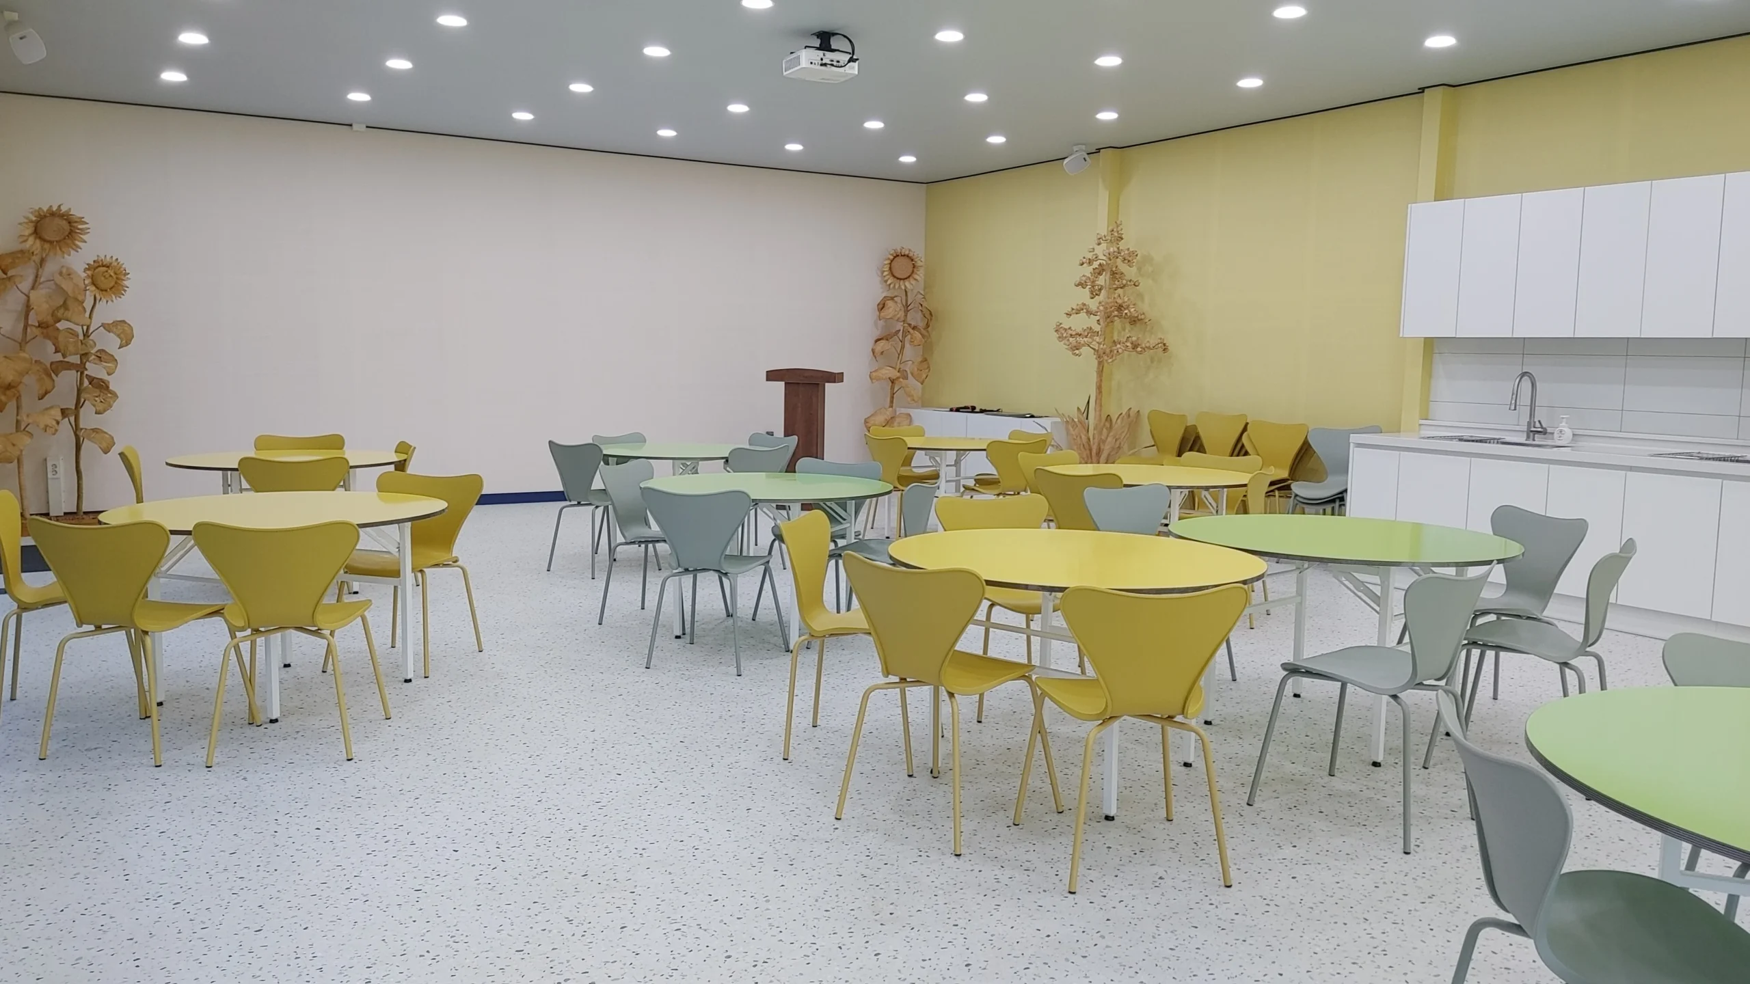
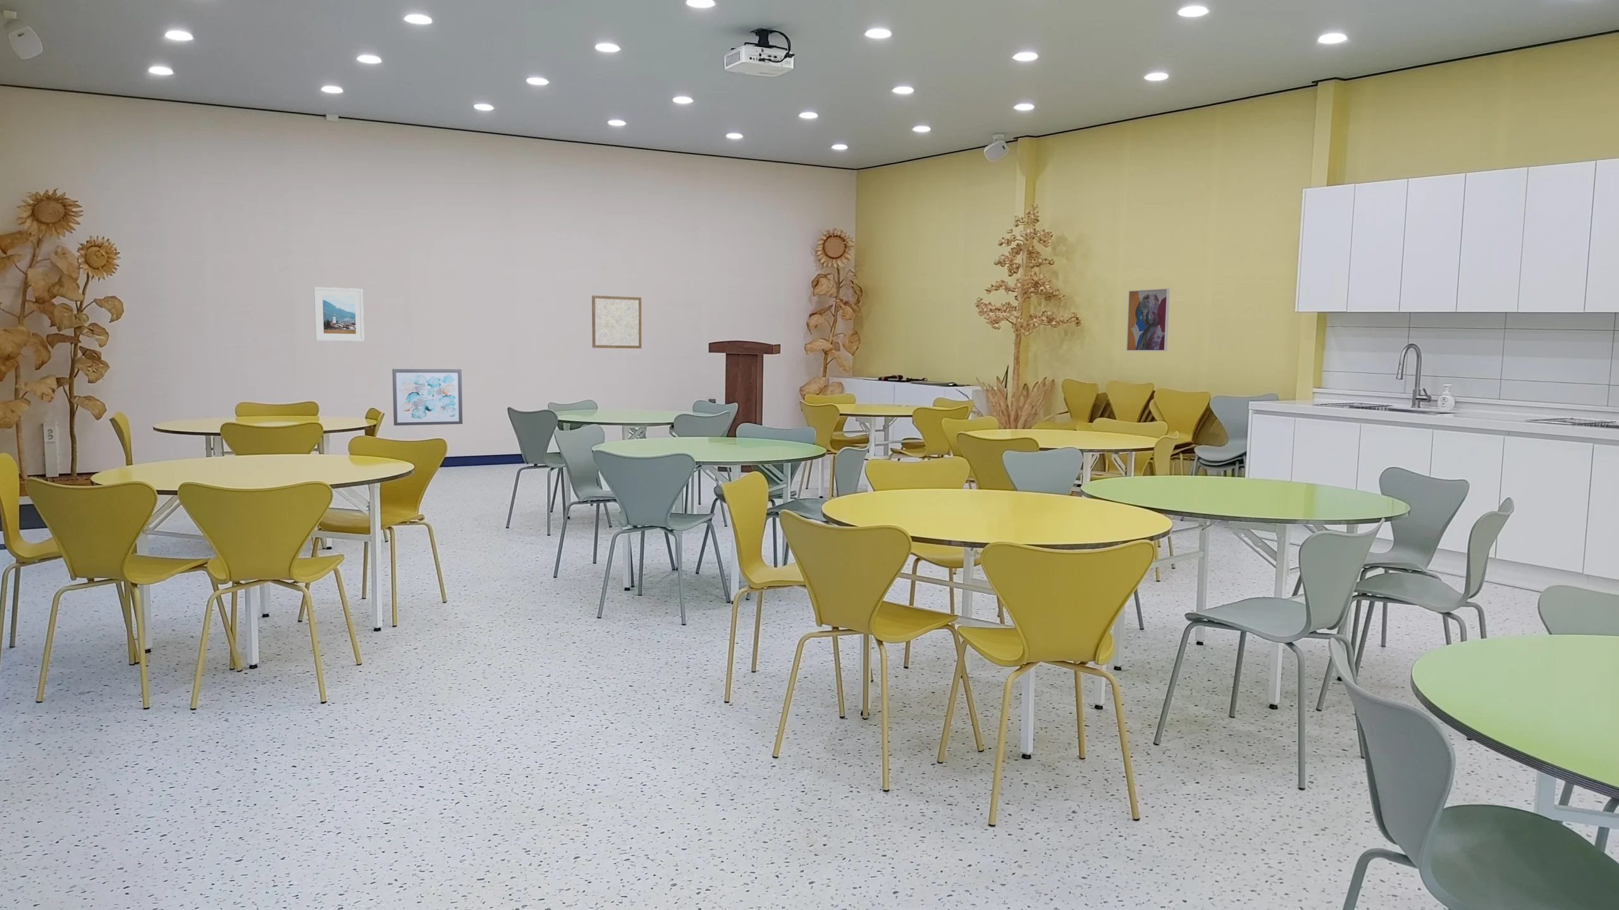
+ wall art [393,369,463,426]
+ wall art [1125,288,1171,352]
+ wall art [592,294,642,349]
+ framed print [314,287,365,342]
